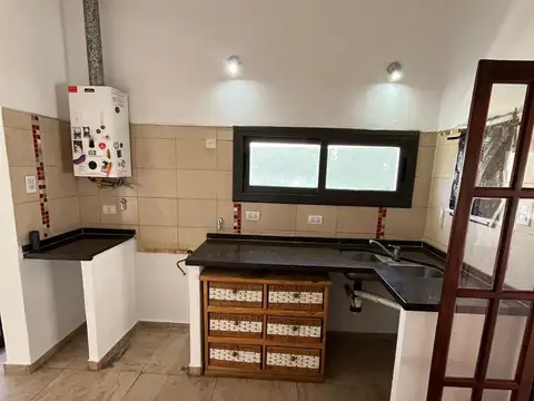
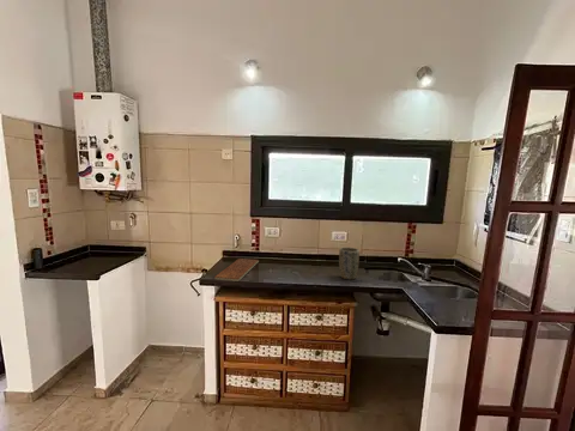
+ chopping board [213,257,260,283]
+ plant pot [338,247,361,280]
